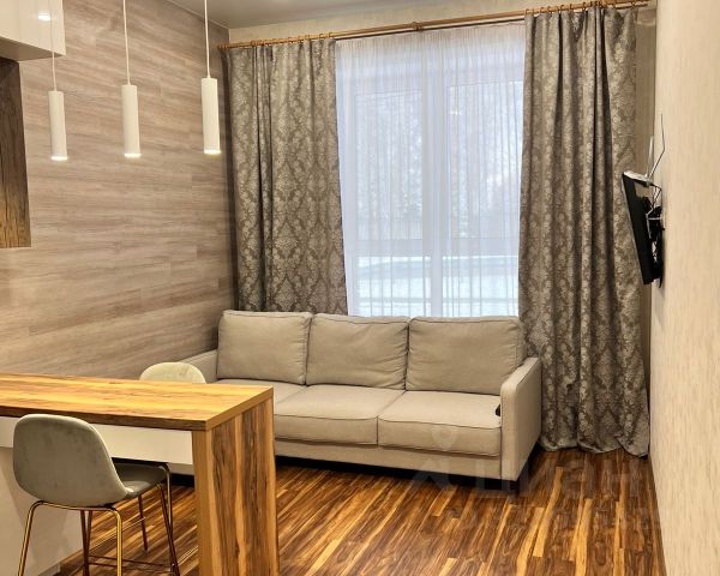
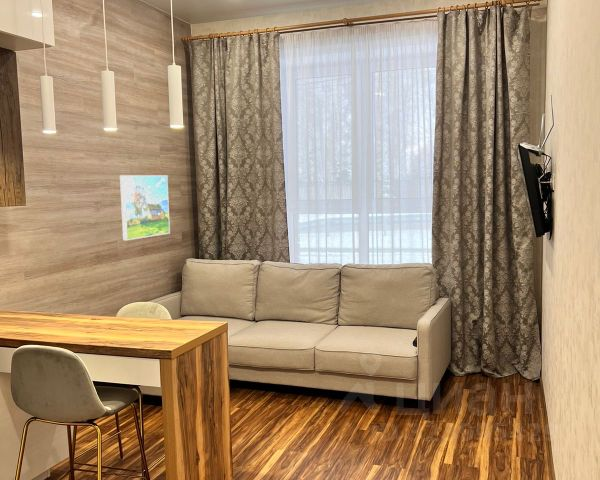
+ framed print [119,174,171,241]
